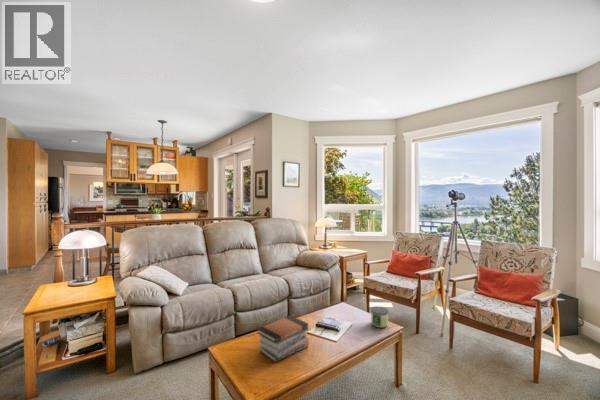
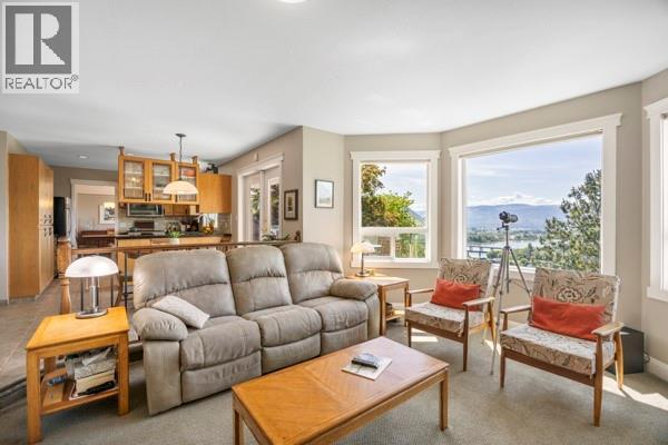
- candle [369,305,390,328]
- book stack [256,314,310,363]
